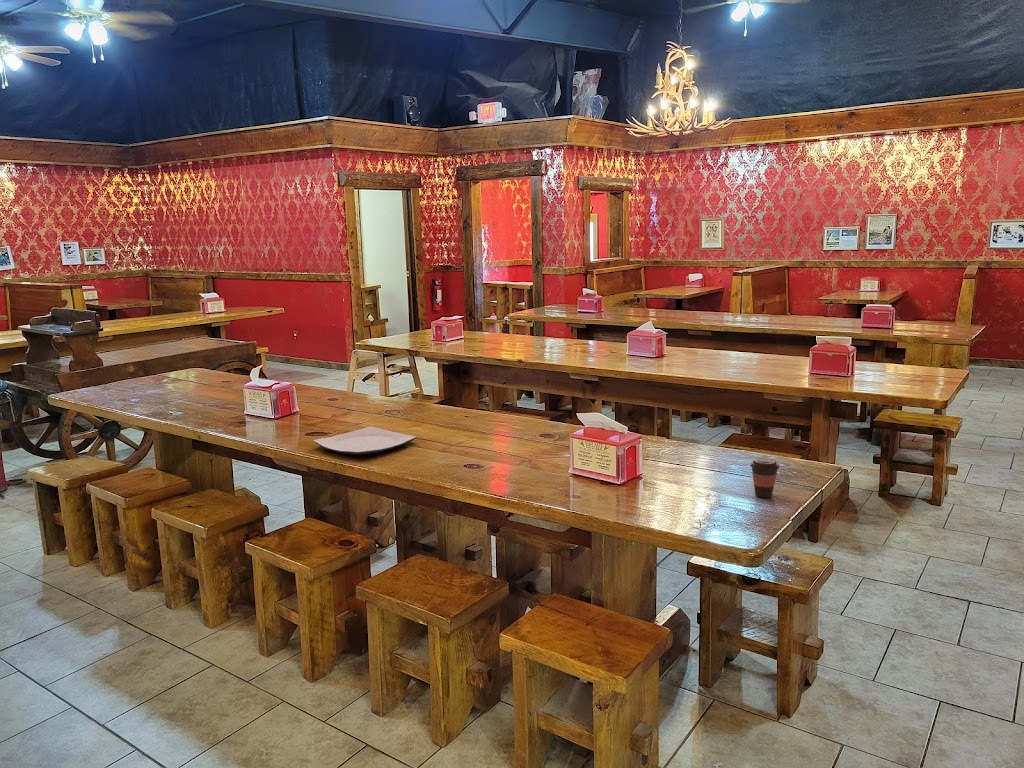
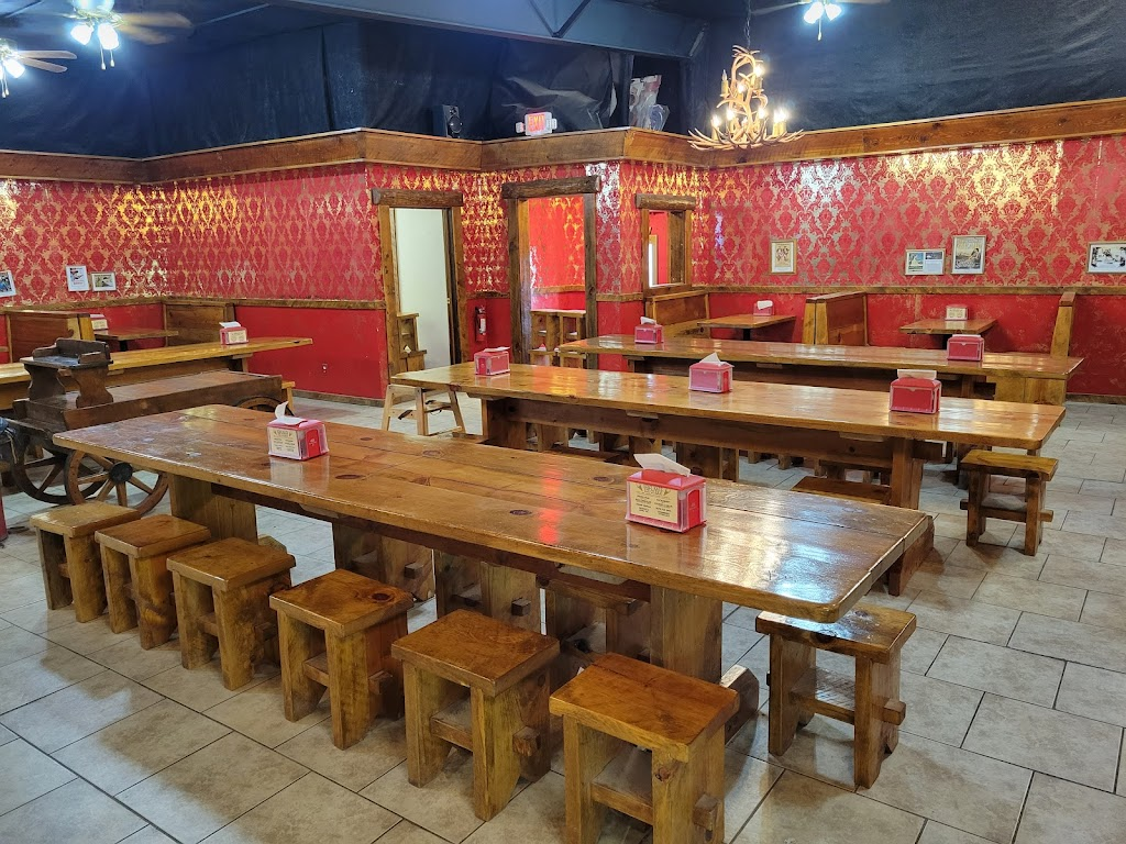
- coffee cup [749,457,780,499]
- plate [312,425,417,456]
